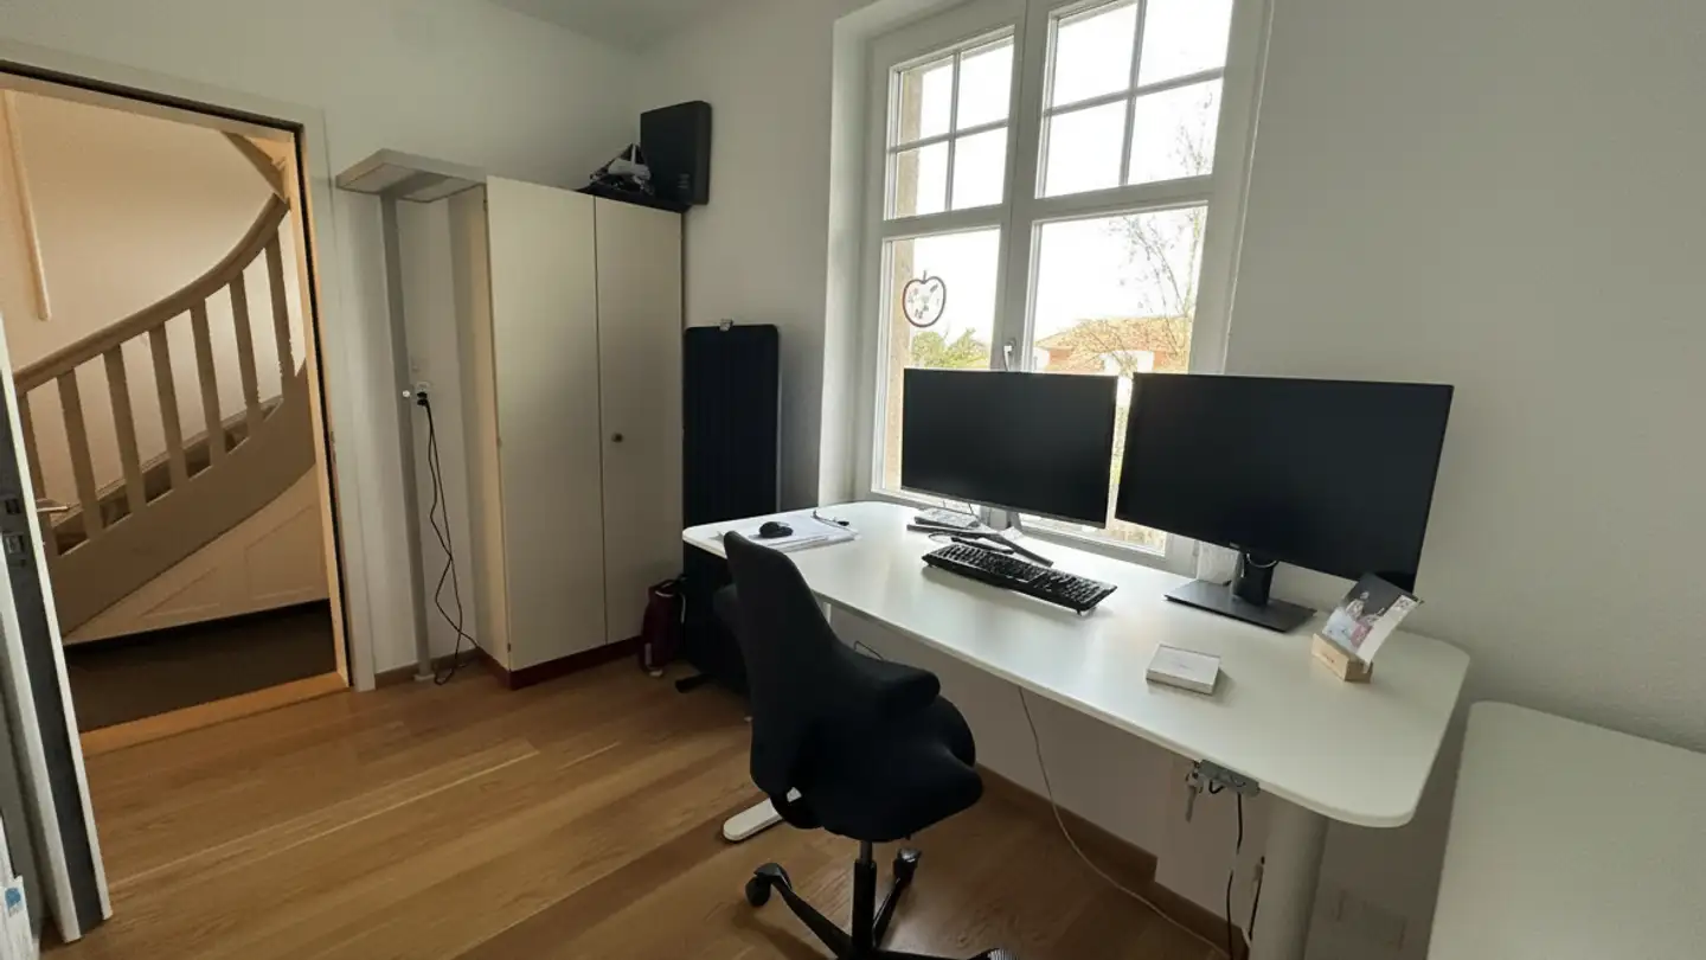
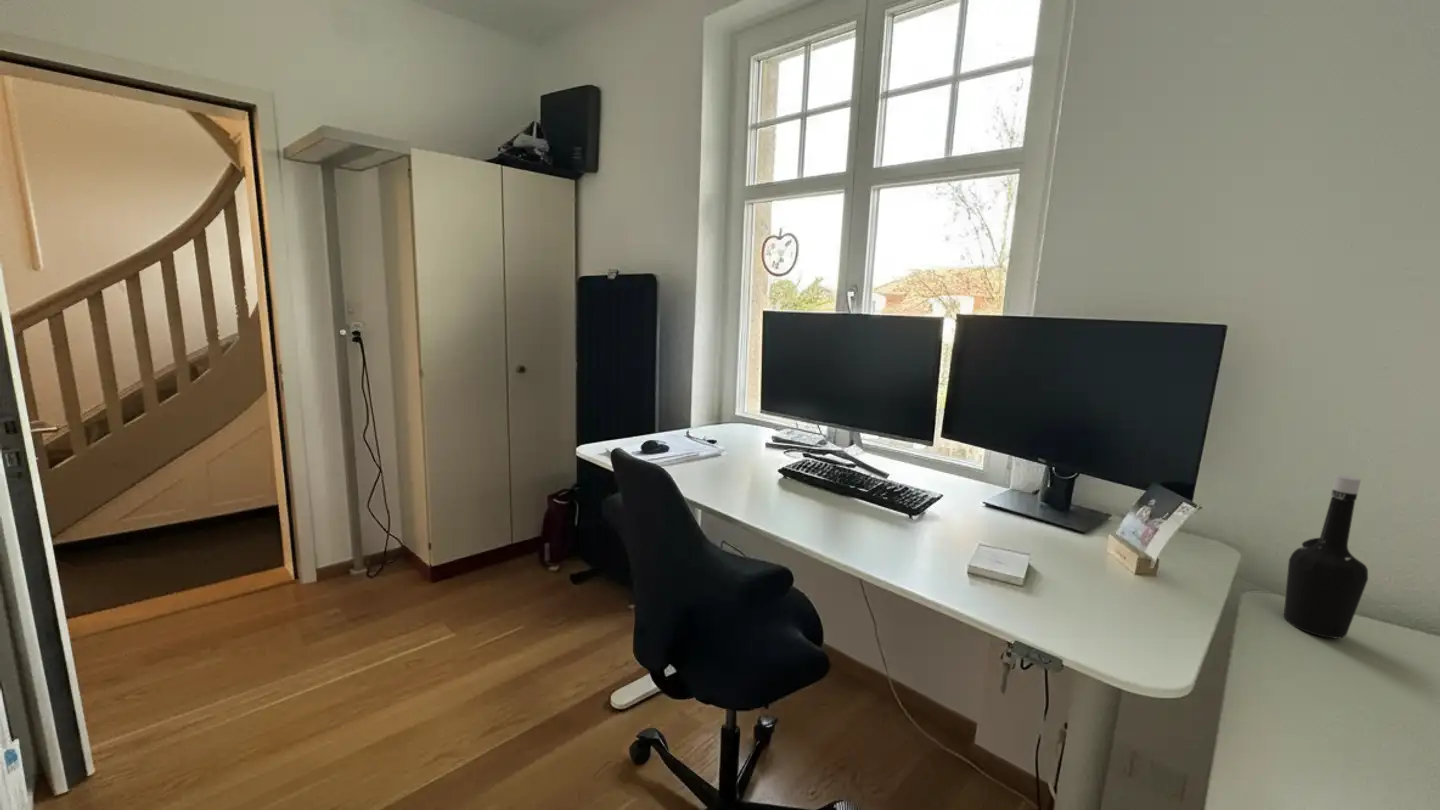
+ bottle [1283,474,1369,639]
